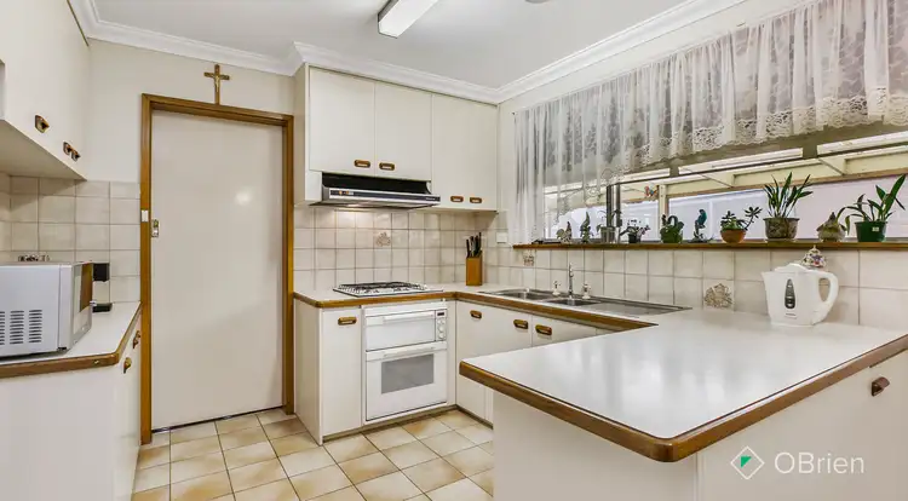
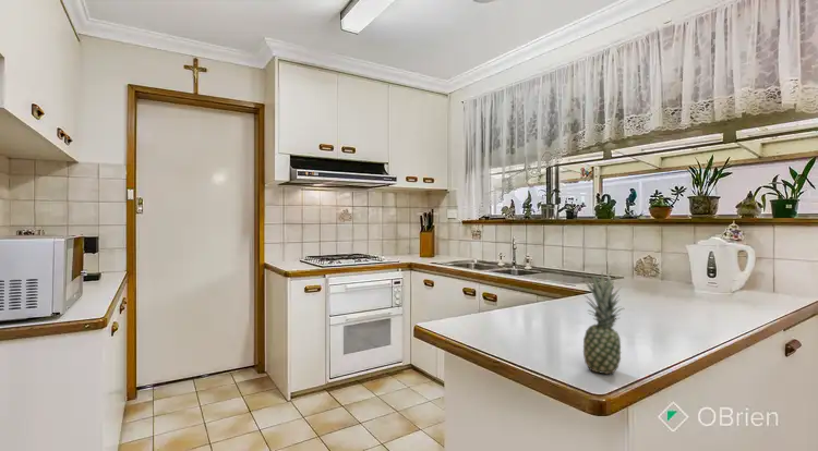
+ fruit [581,270,625,375]
